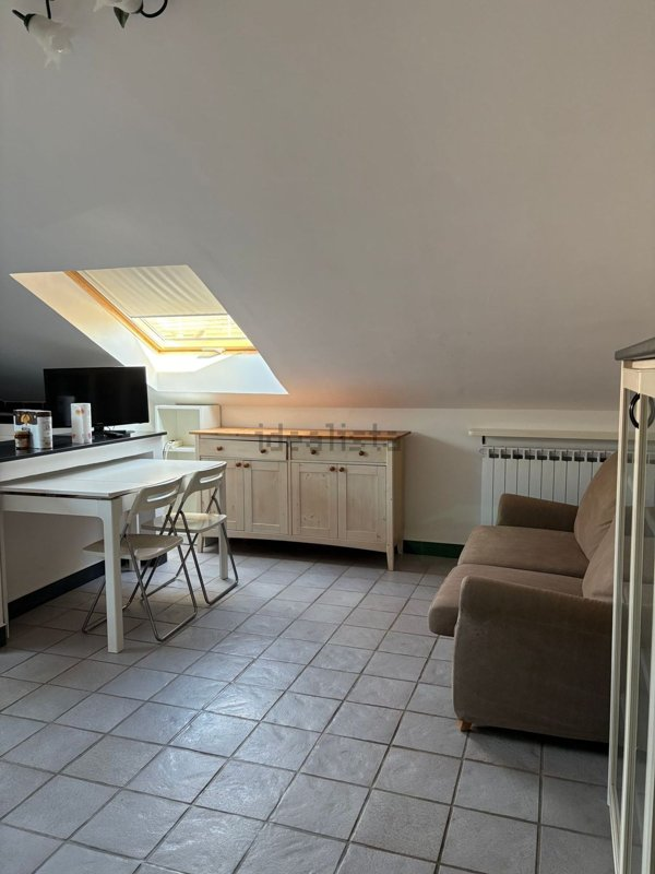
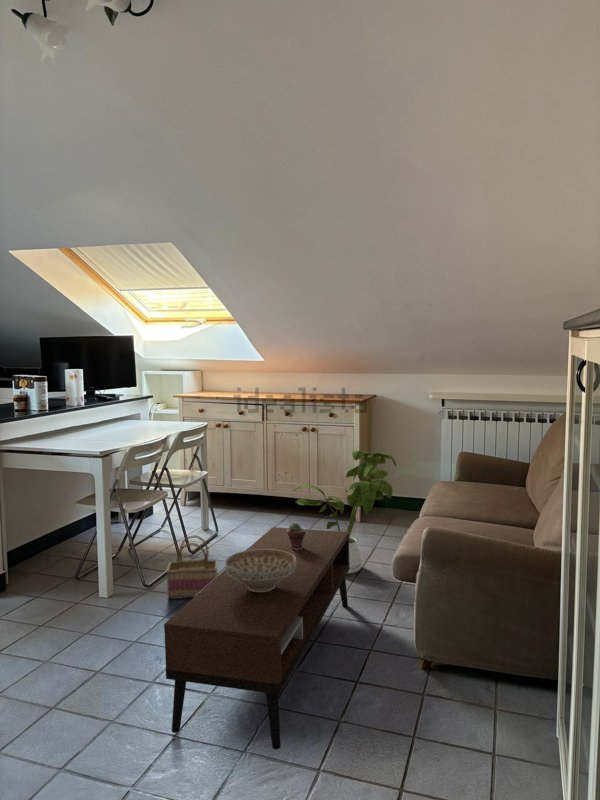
+ decorative bowl [224,549,296,592]
+ basket [165,534,219,600]
+ house plant [290,449,398,575]
+ potted succulent [287,522,306,550]
+ coffee table [163,526,350,750]
